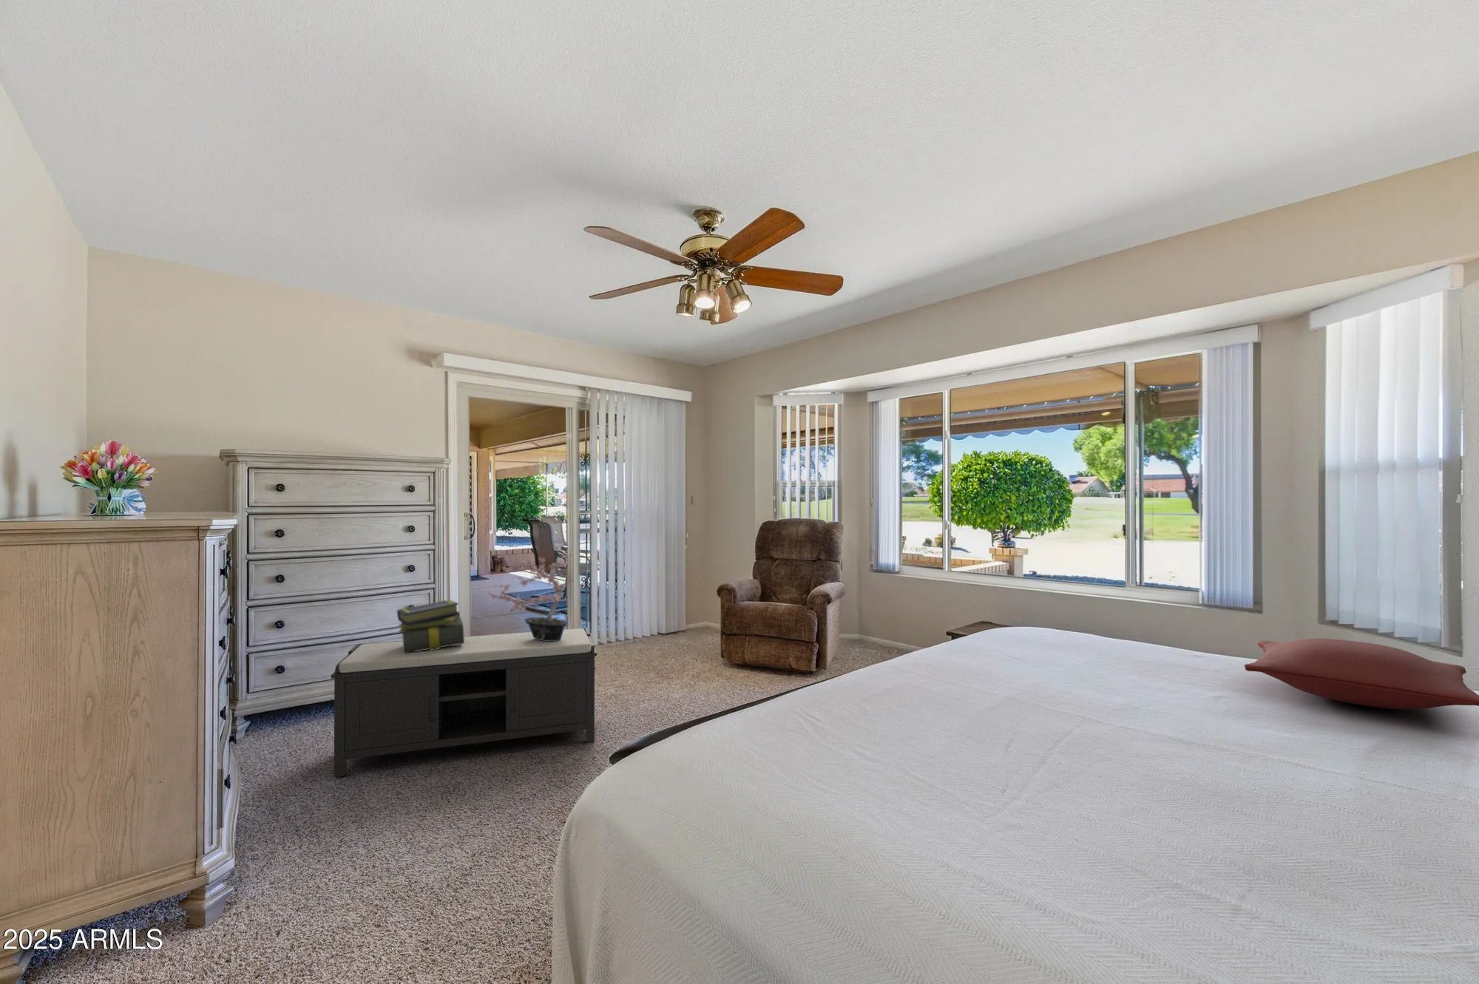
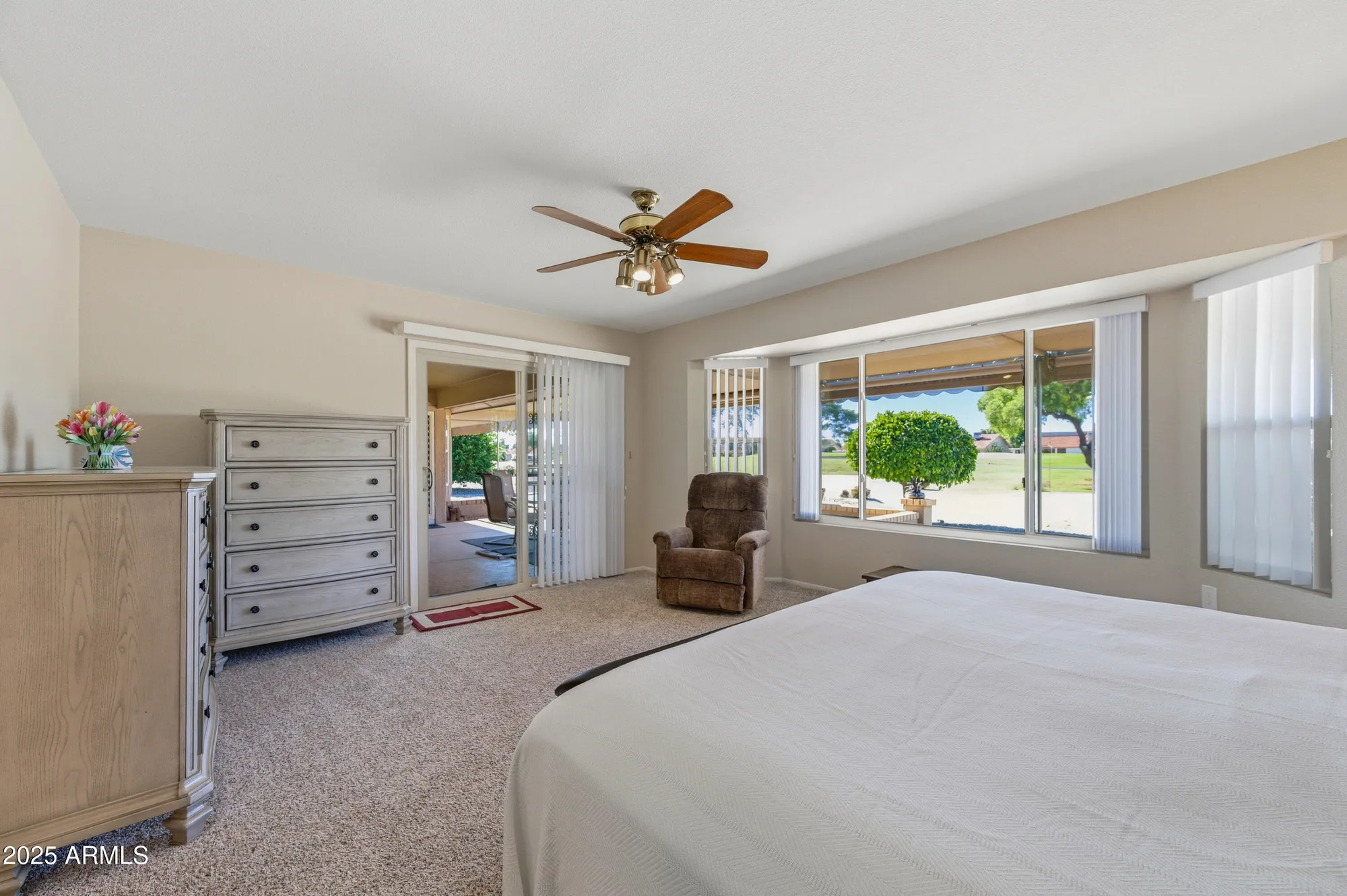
- pillow [1243,638,1479,711]
- stack of books [396,599,464,652]
- potted plant [486,551,574,641]
- bench [330,627,597,778]
